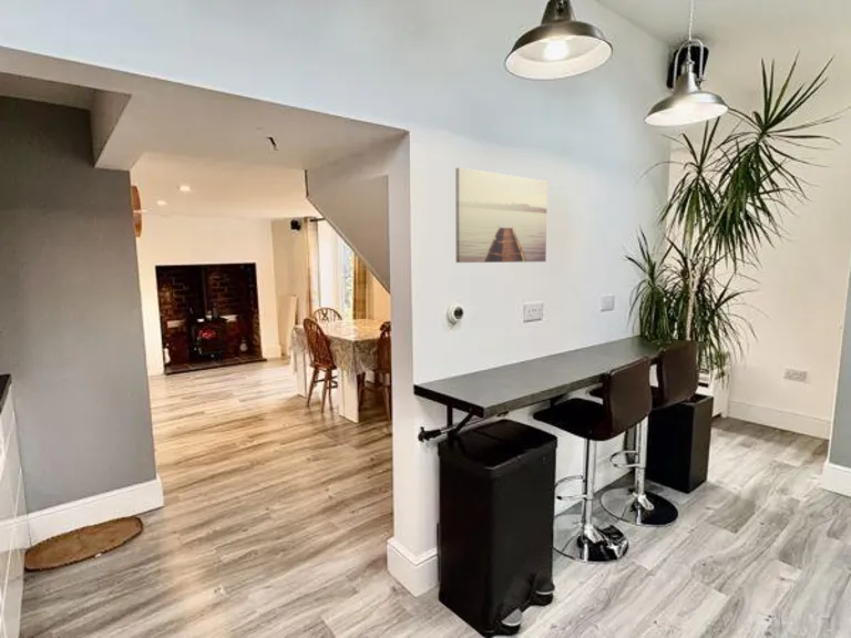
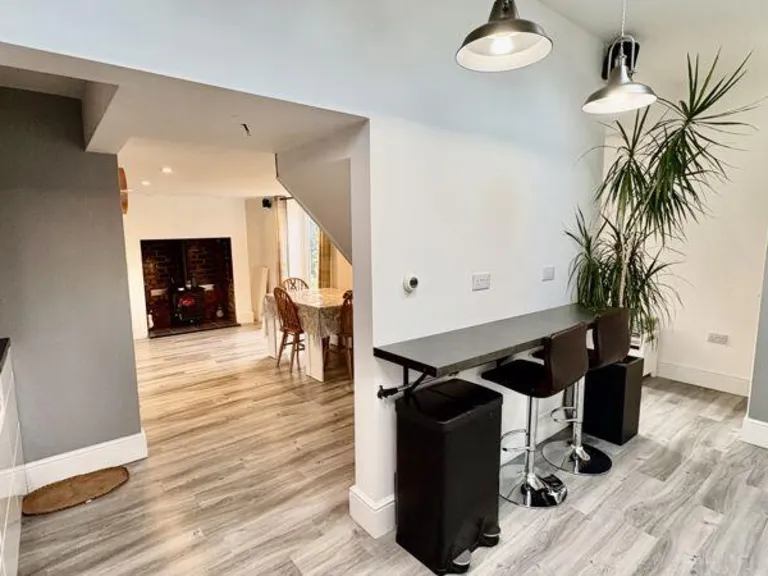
- wall art [454,166,548,264]
